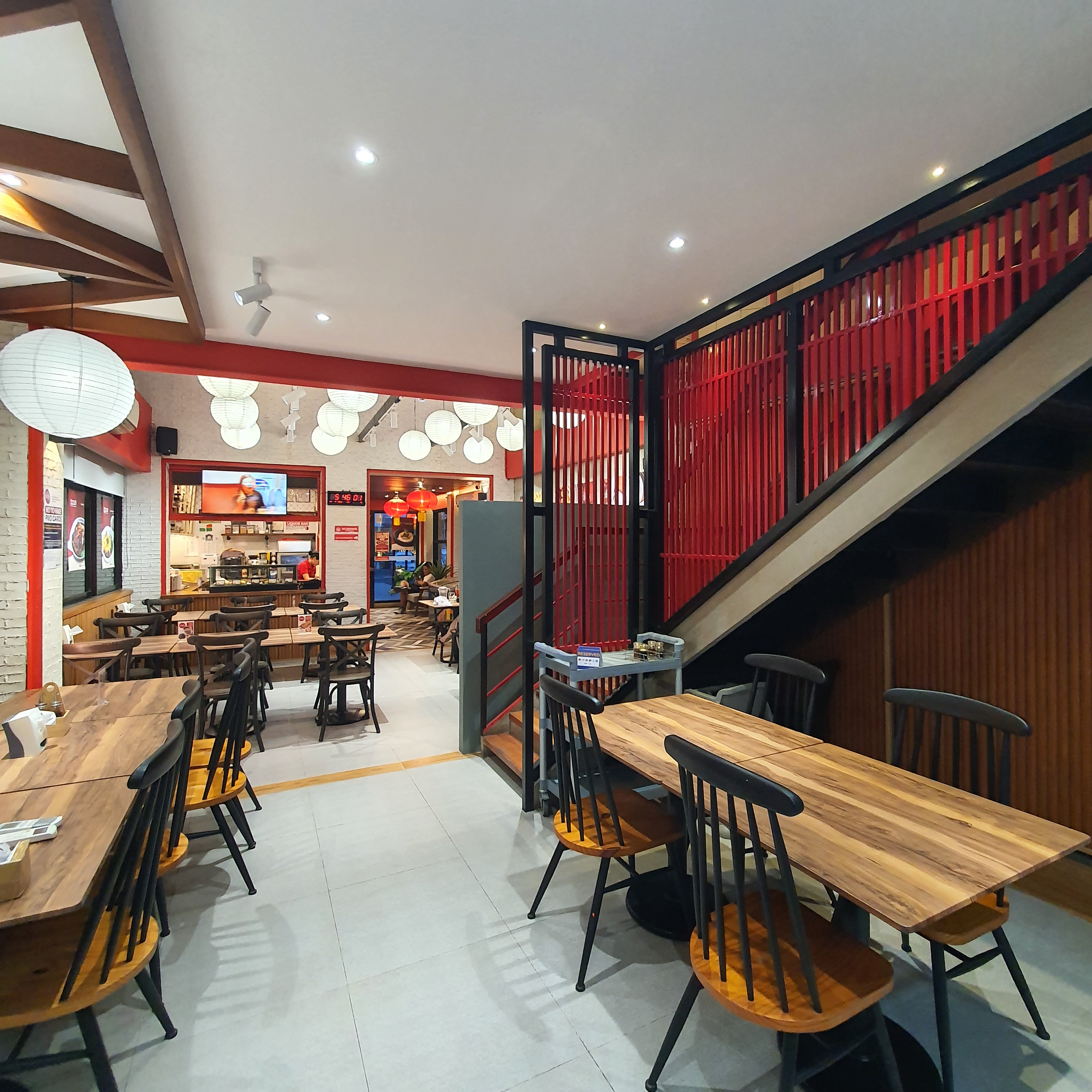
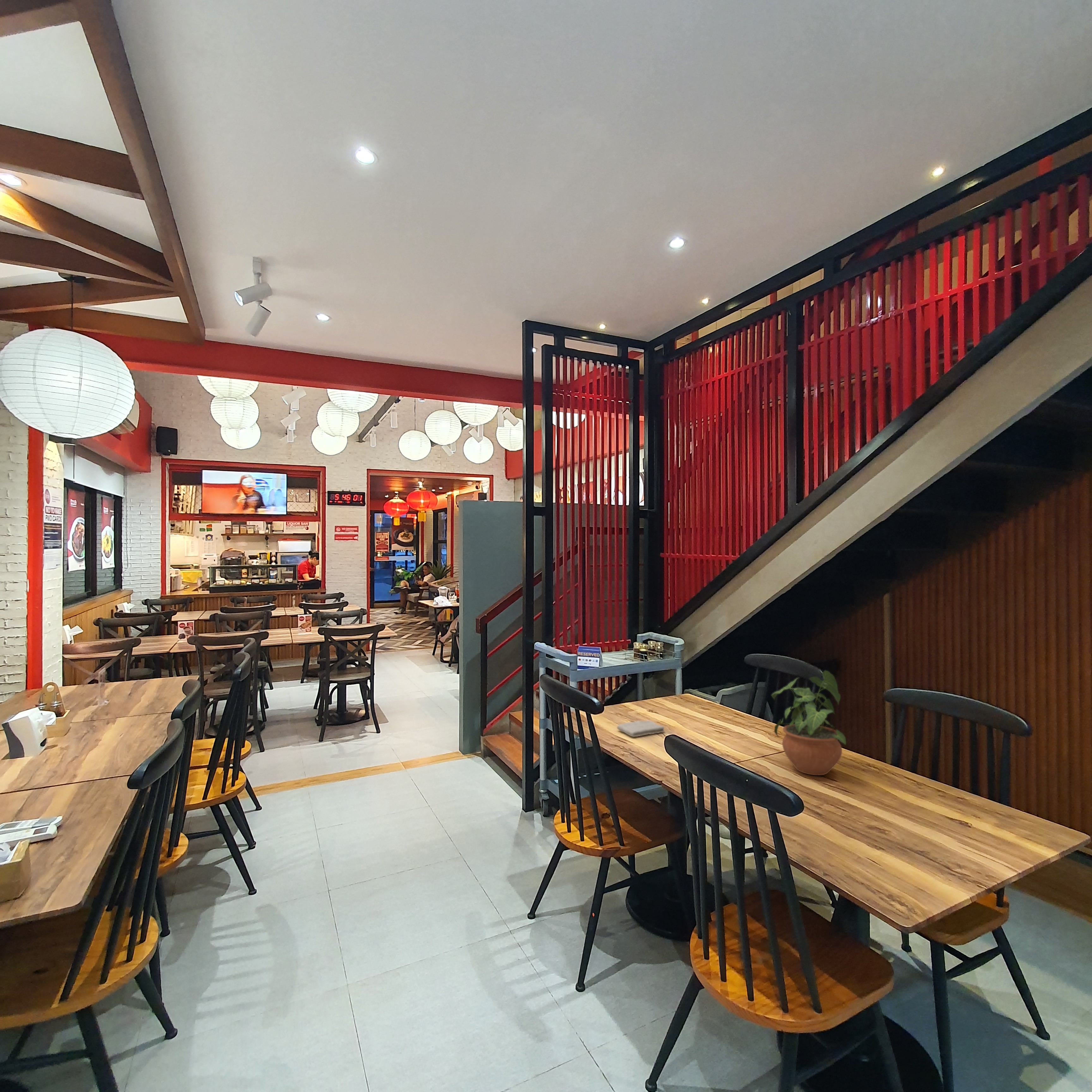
+ washcloth [617,720,665,737]
+ potted plant [771,670,846,776]
